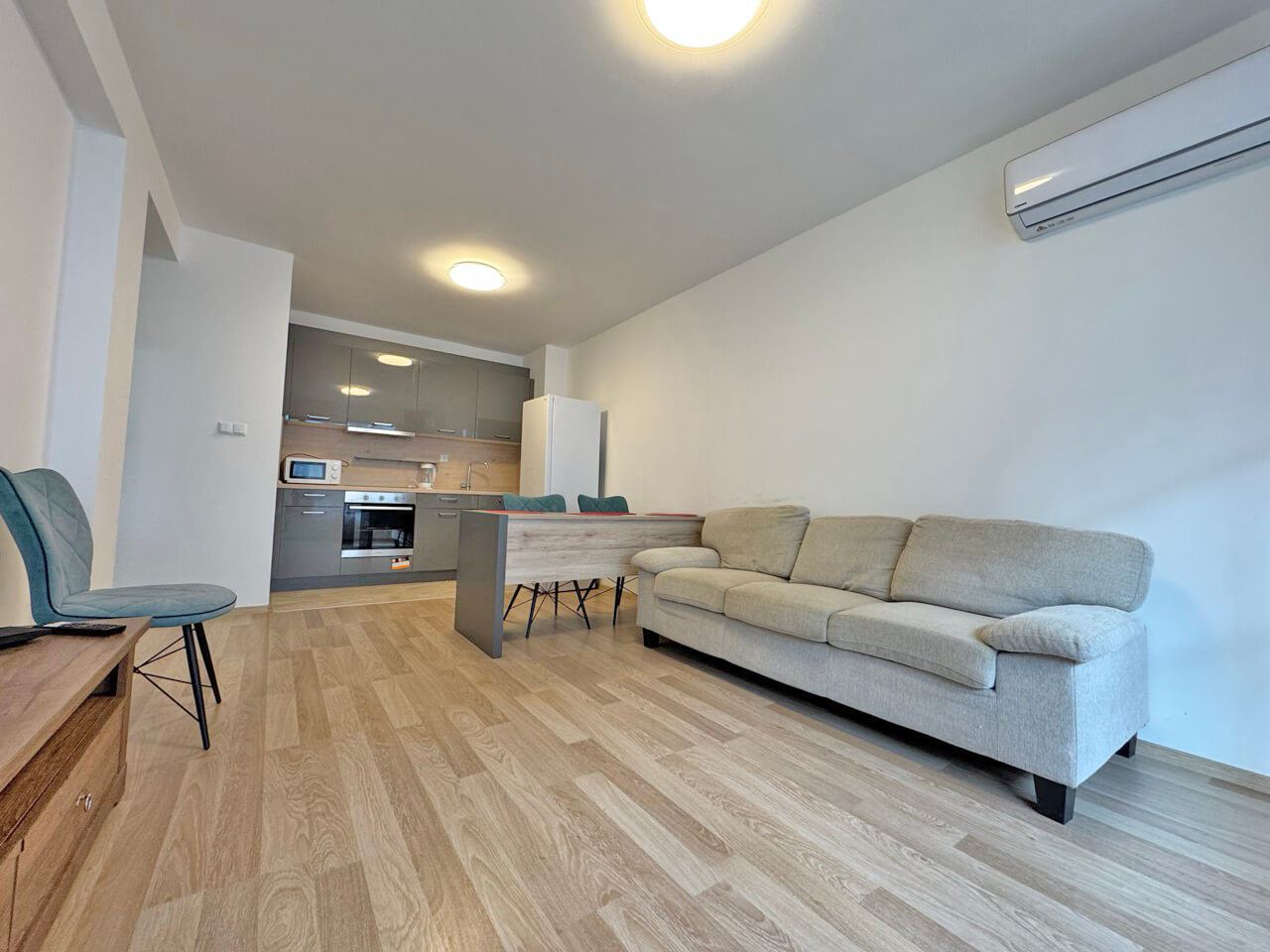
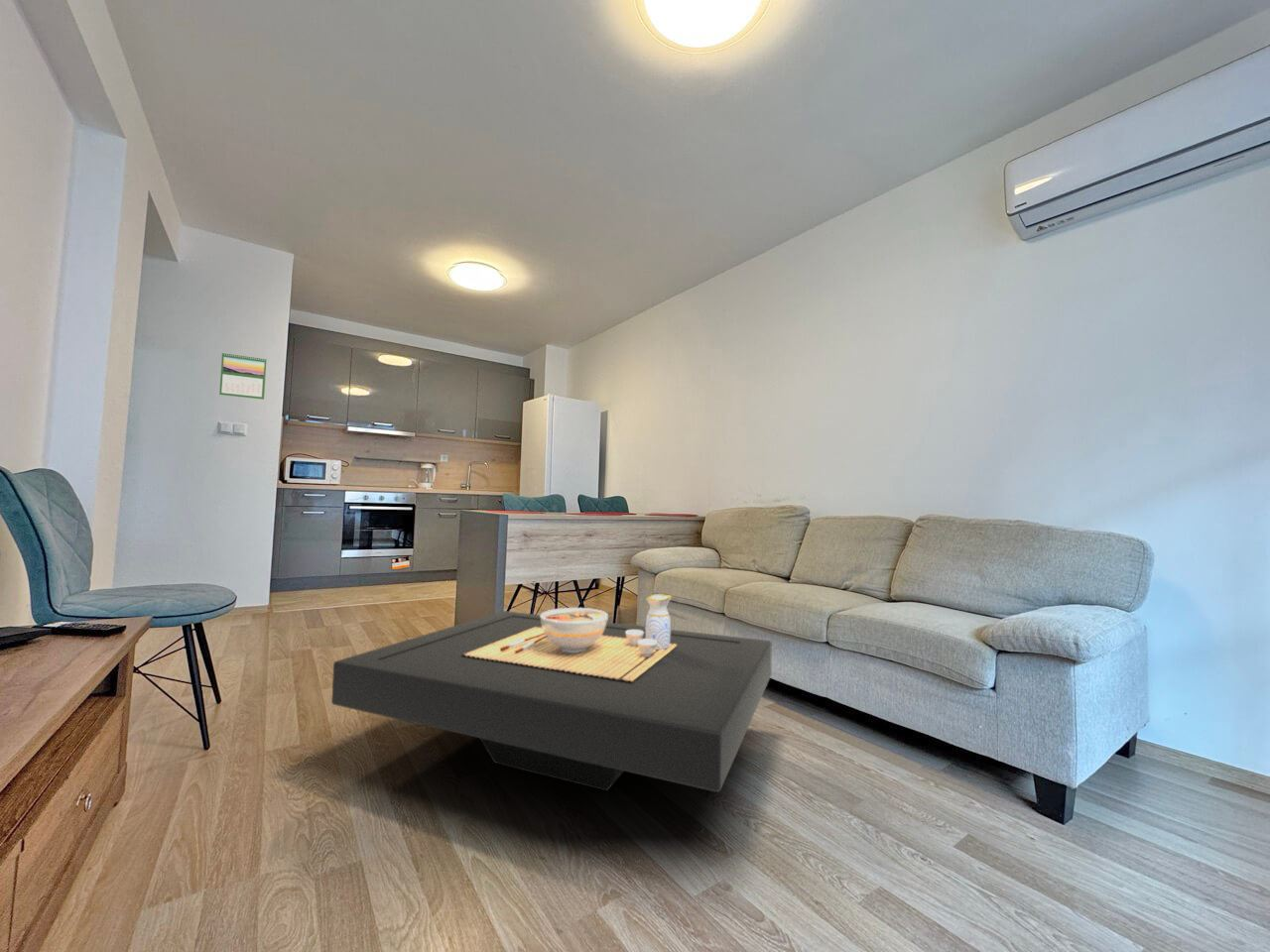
+ coffee table [330,593,773,793]
+ calendar [218,351,267,401]
